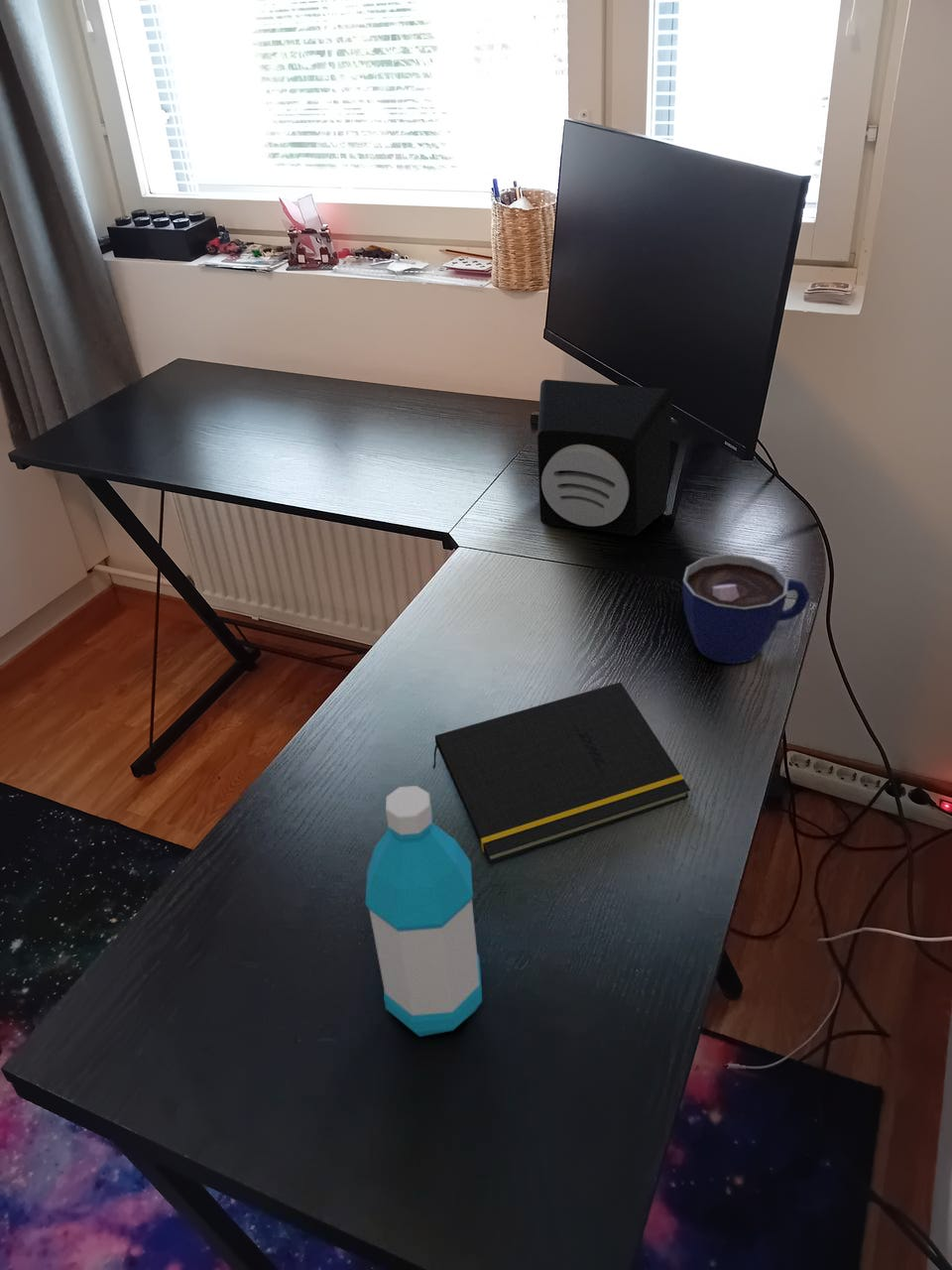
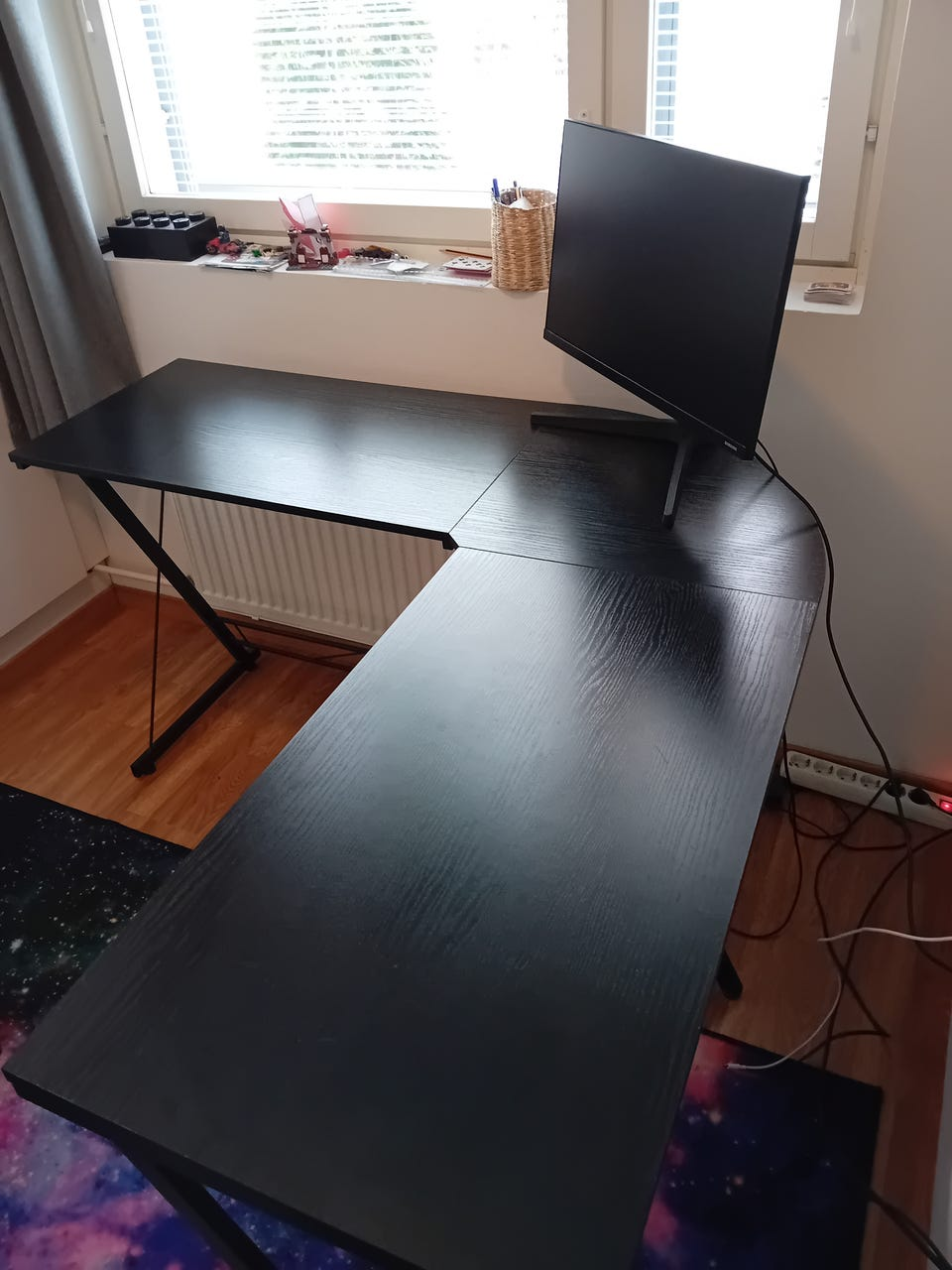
- cup [681,554,811,665]
- speaker [536,379,673,538]
- notepad [432,681,691,863]
- water bottle [364,785,483,1038]
